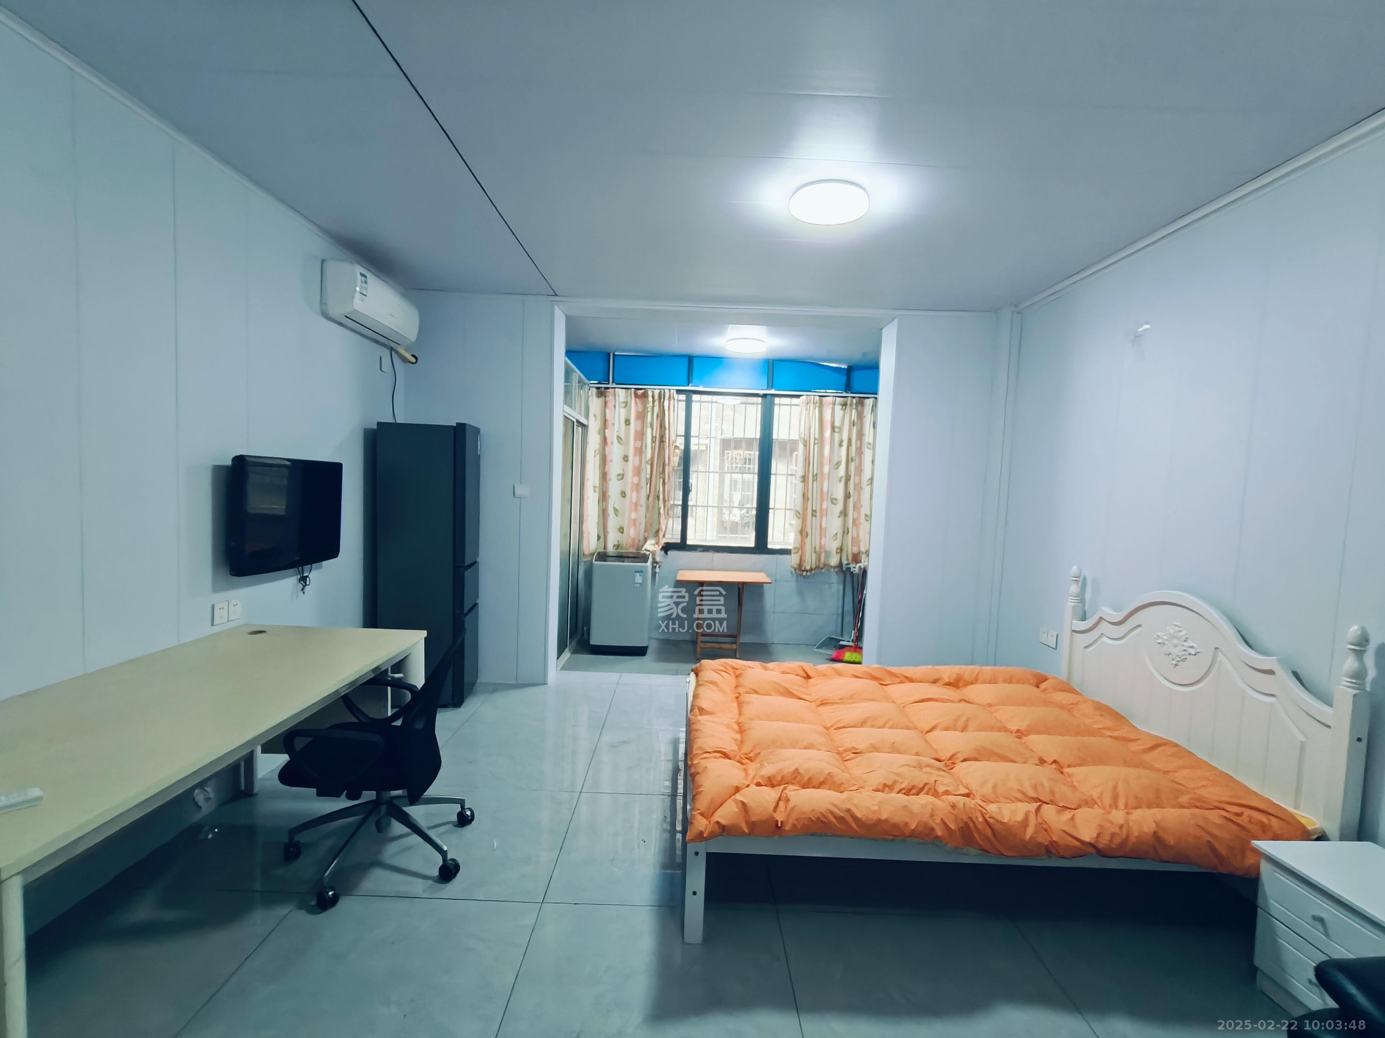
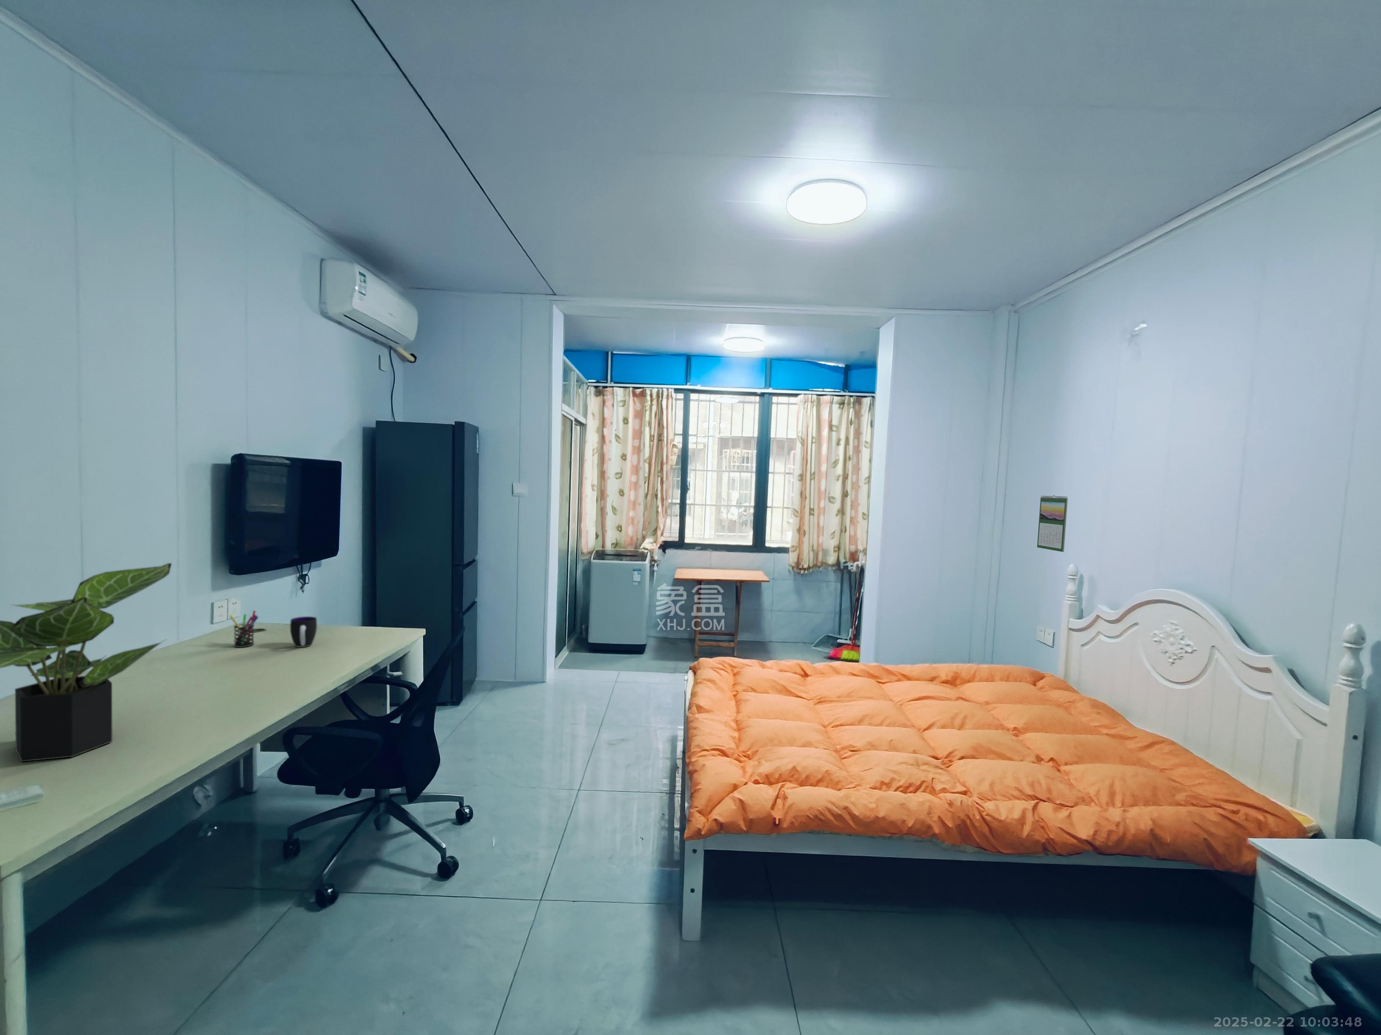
+ cup [290,616,318,648]
+ pen holder [229,610,259,648]
+ calendar [1036,495,1068,552]
+ potted plant [0,563,172,762]
